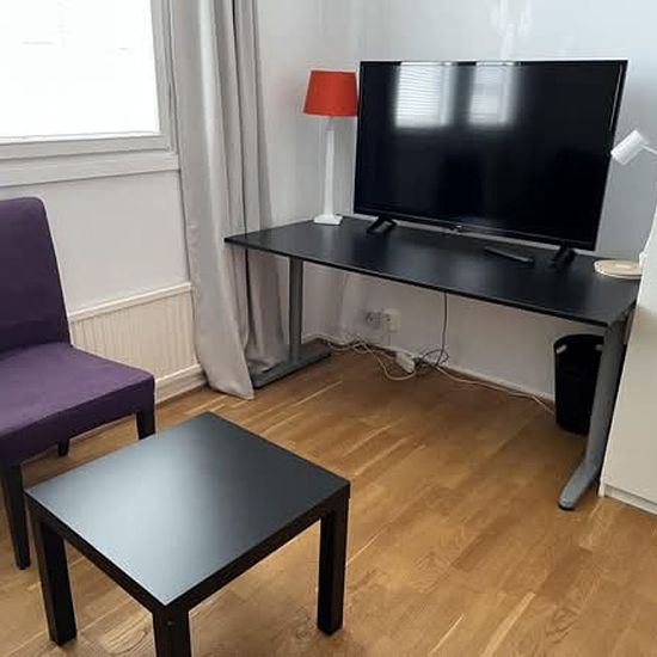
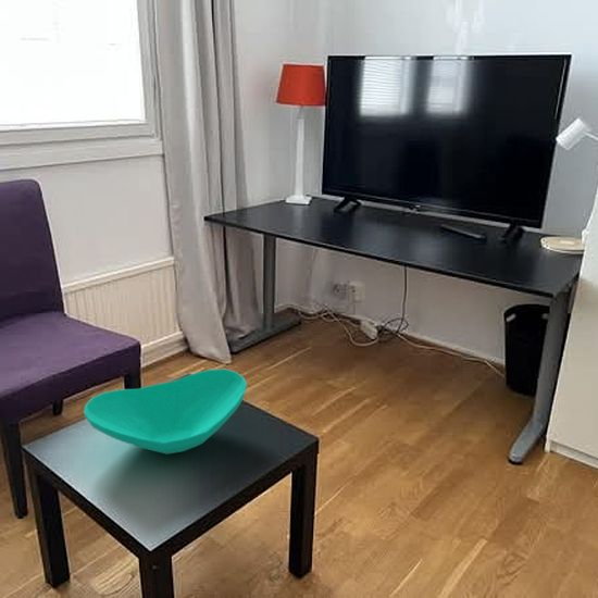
+ table top decor [83,367,248,456]
